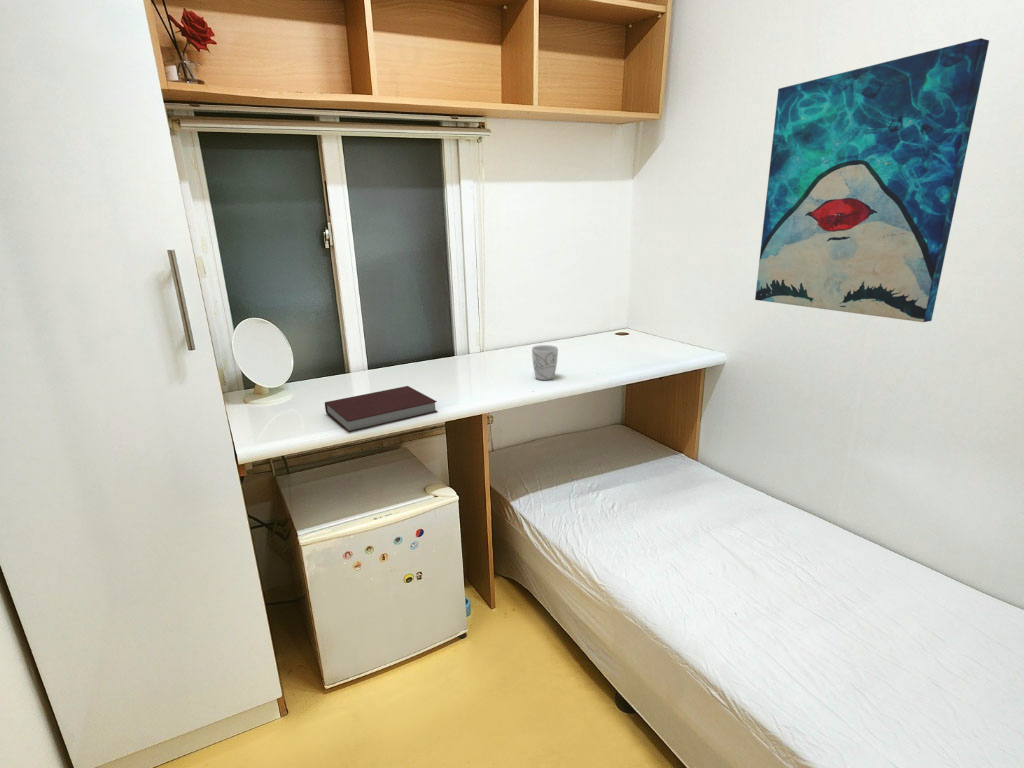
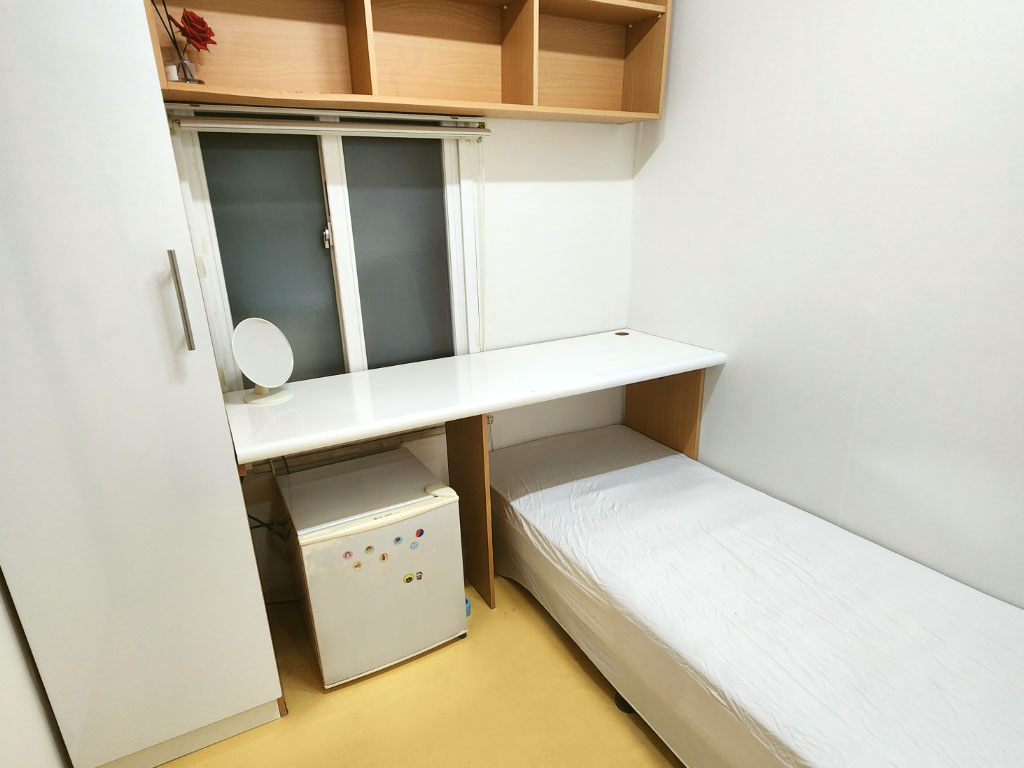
- wall art [754,37,990,323]
- notebook [324,385,439,433]
- mug [531,344,559,381]
